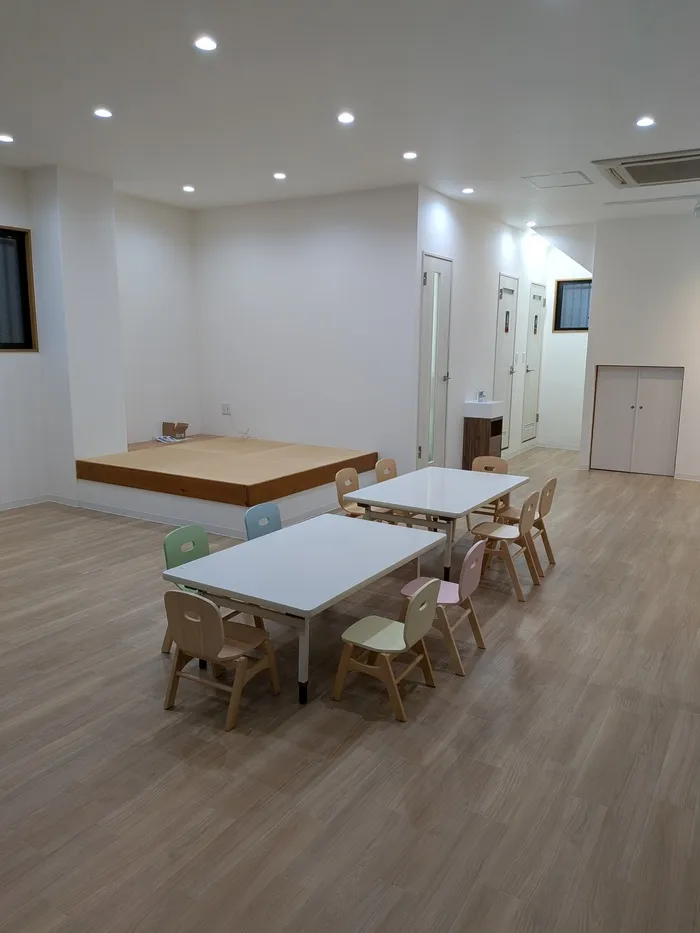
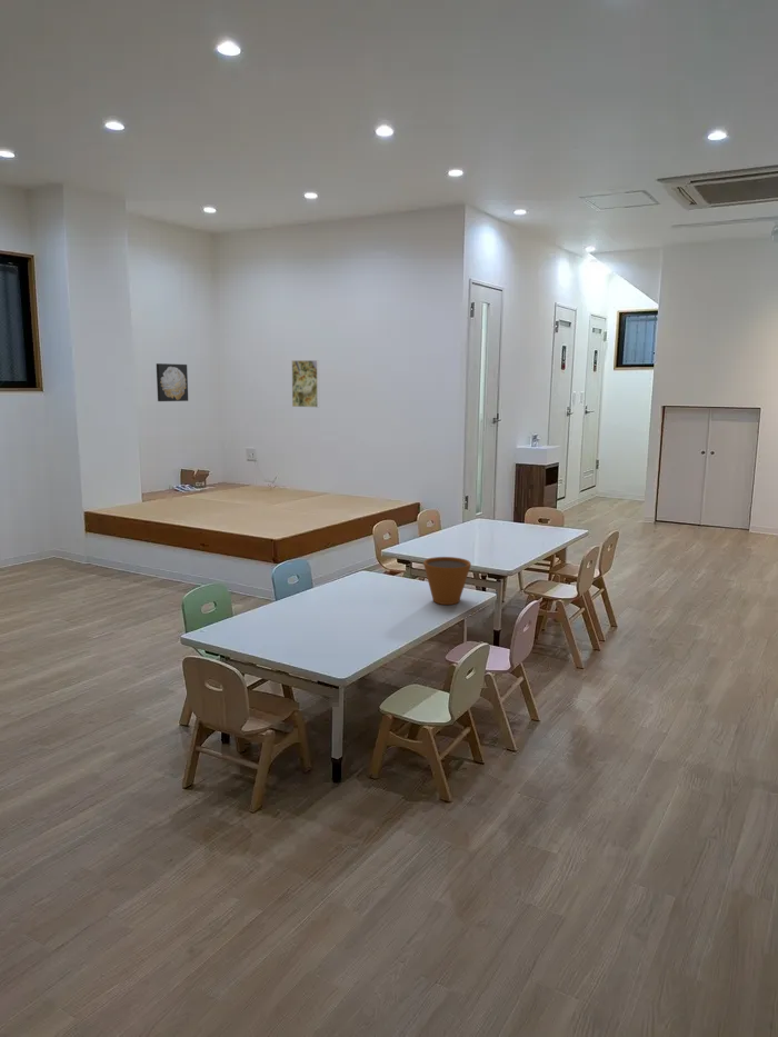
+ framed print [291,359,320,409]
+ flower pot [422,556,472,606]
+ wall art [156,362,189,402]
